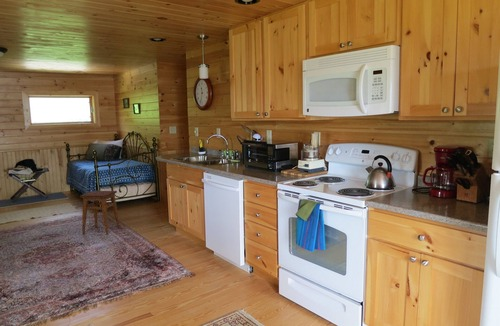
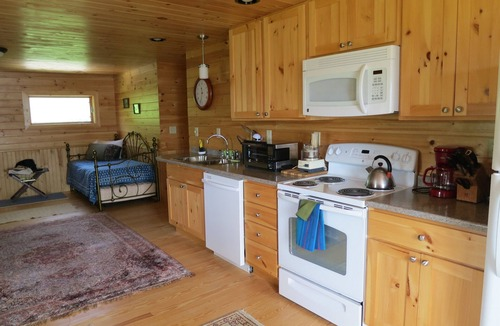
- stool [79,190,121,236]
